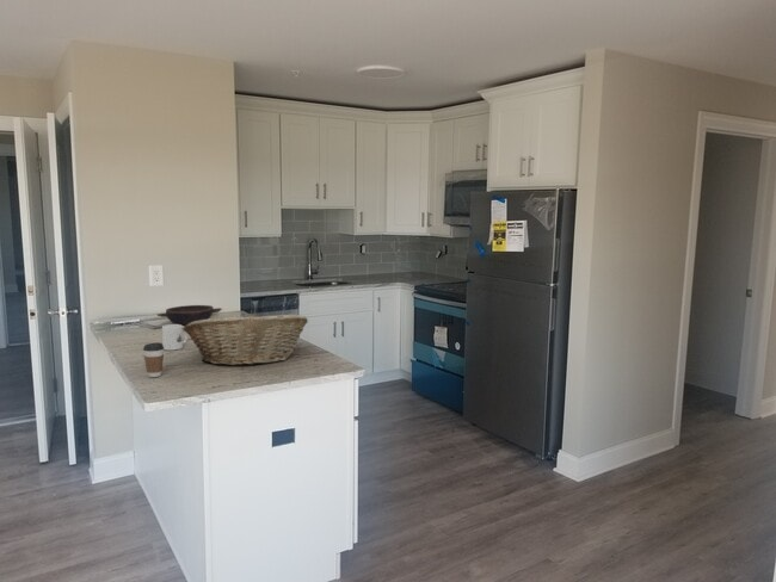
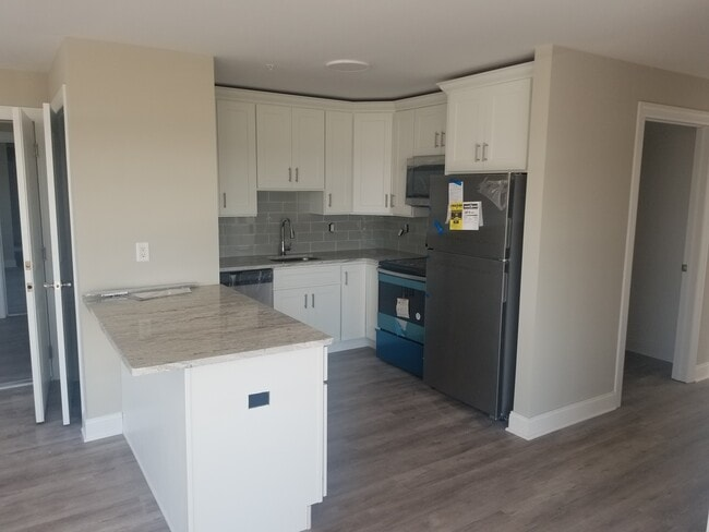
- fruit basket [183,312,309,366]
- bowl [156,304,223,327]
- mug [161,323,189,352]
- coffee cup [142,341,165,378]
